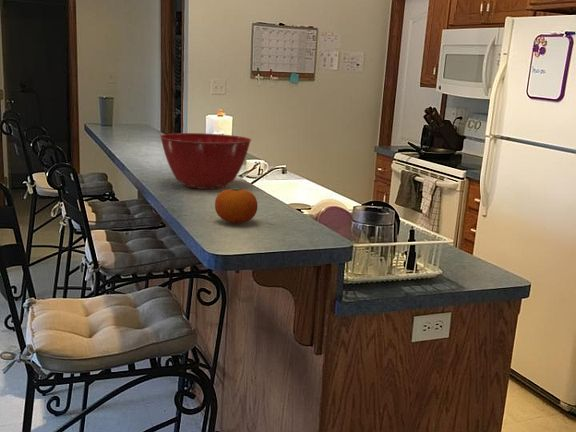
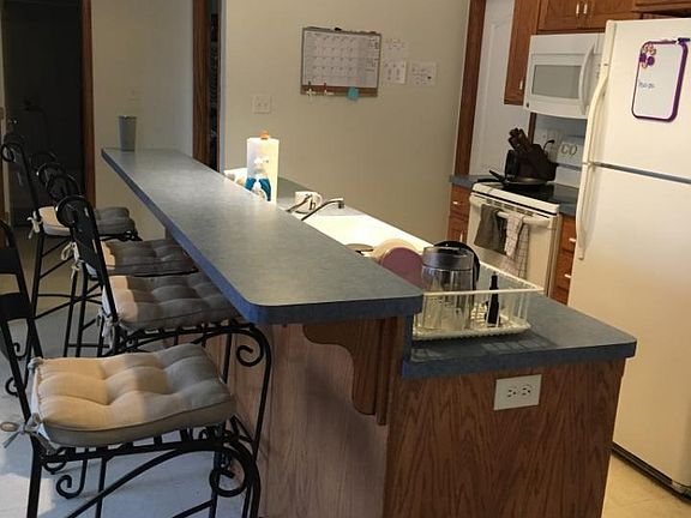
- mixing bowl [159,132,252,190]
- fruit [214,187,258,224]
